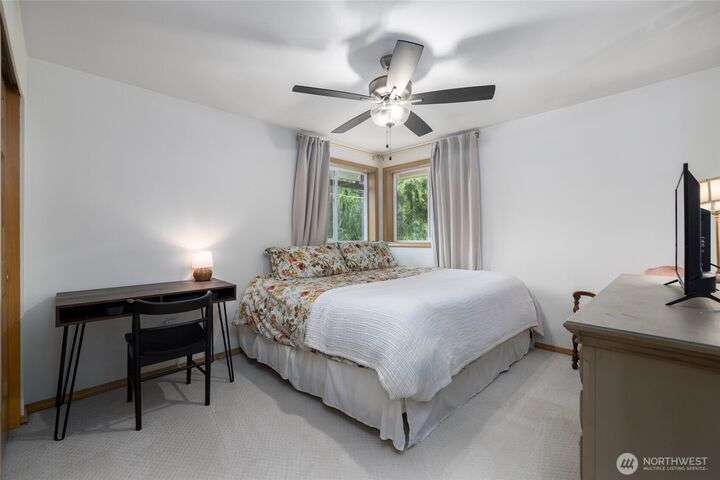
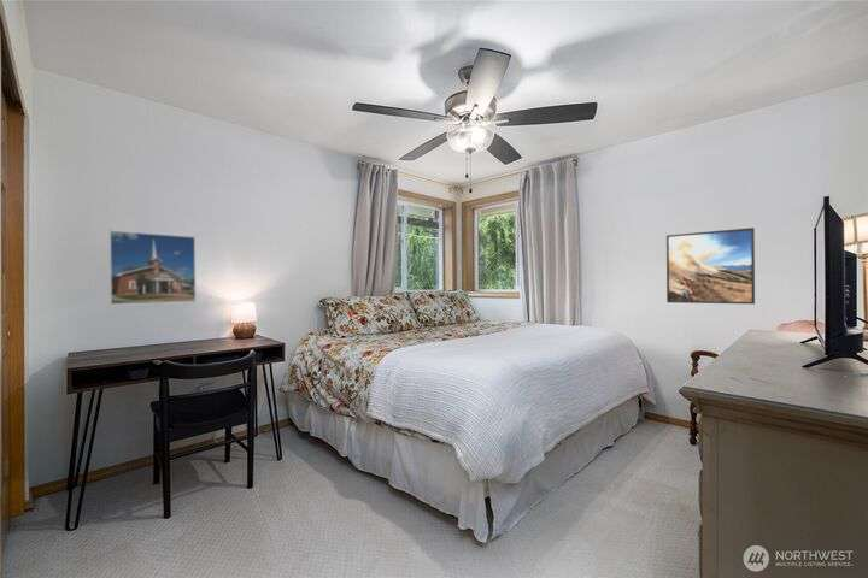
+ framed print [108,229,197,306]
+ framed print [665,226,756,306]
